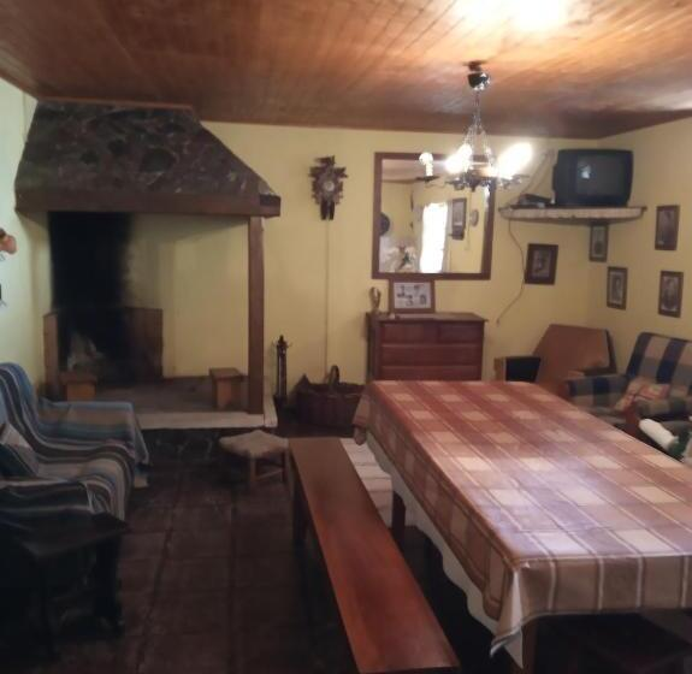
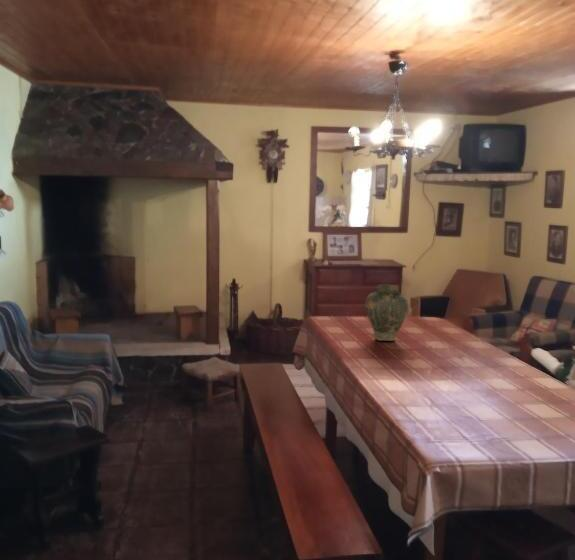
+ vase [364,283,410,342]
